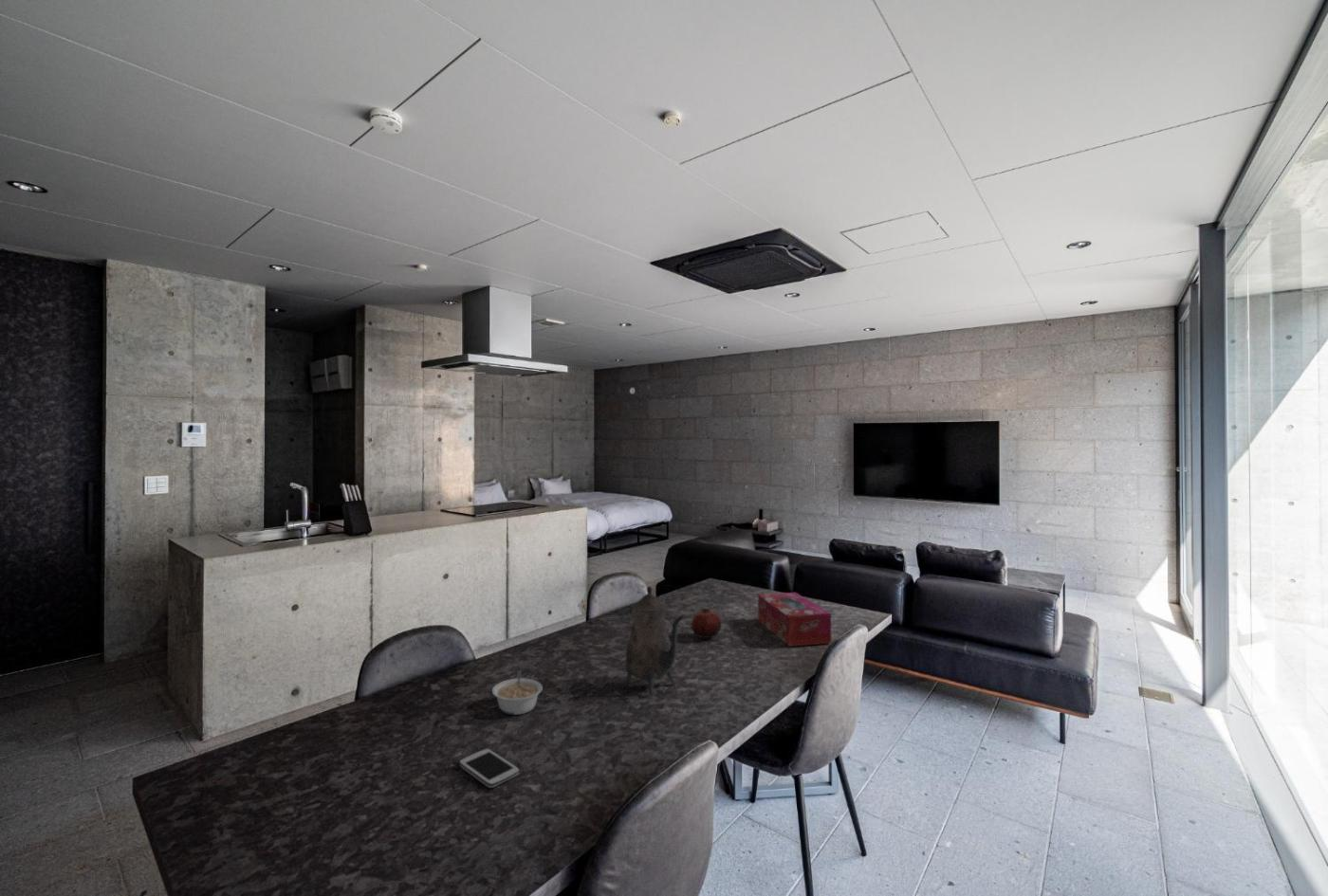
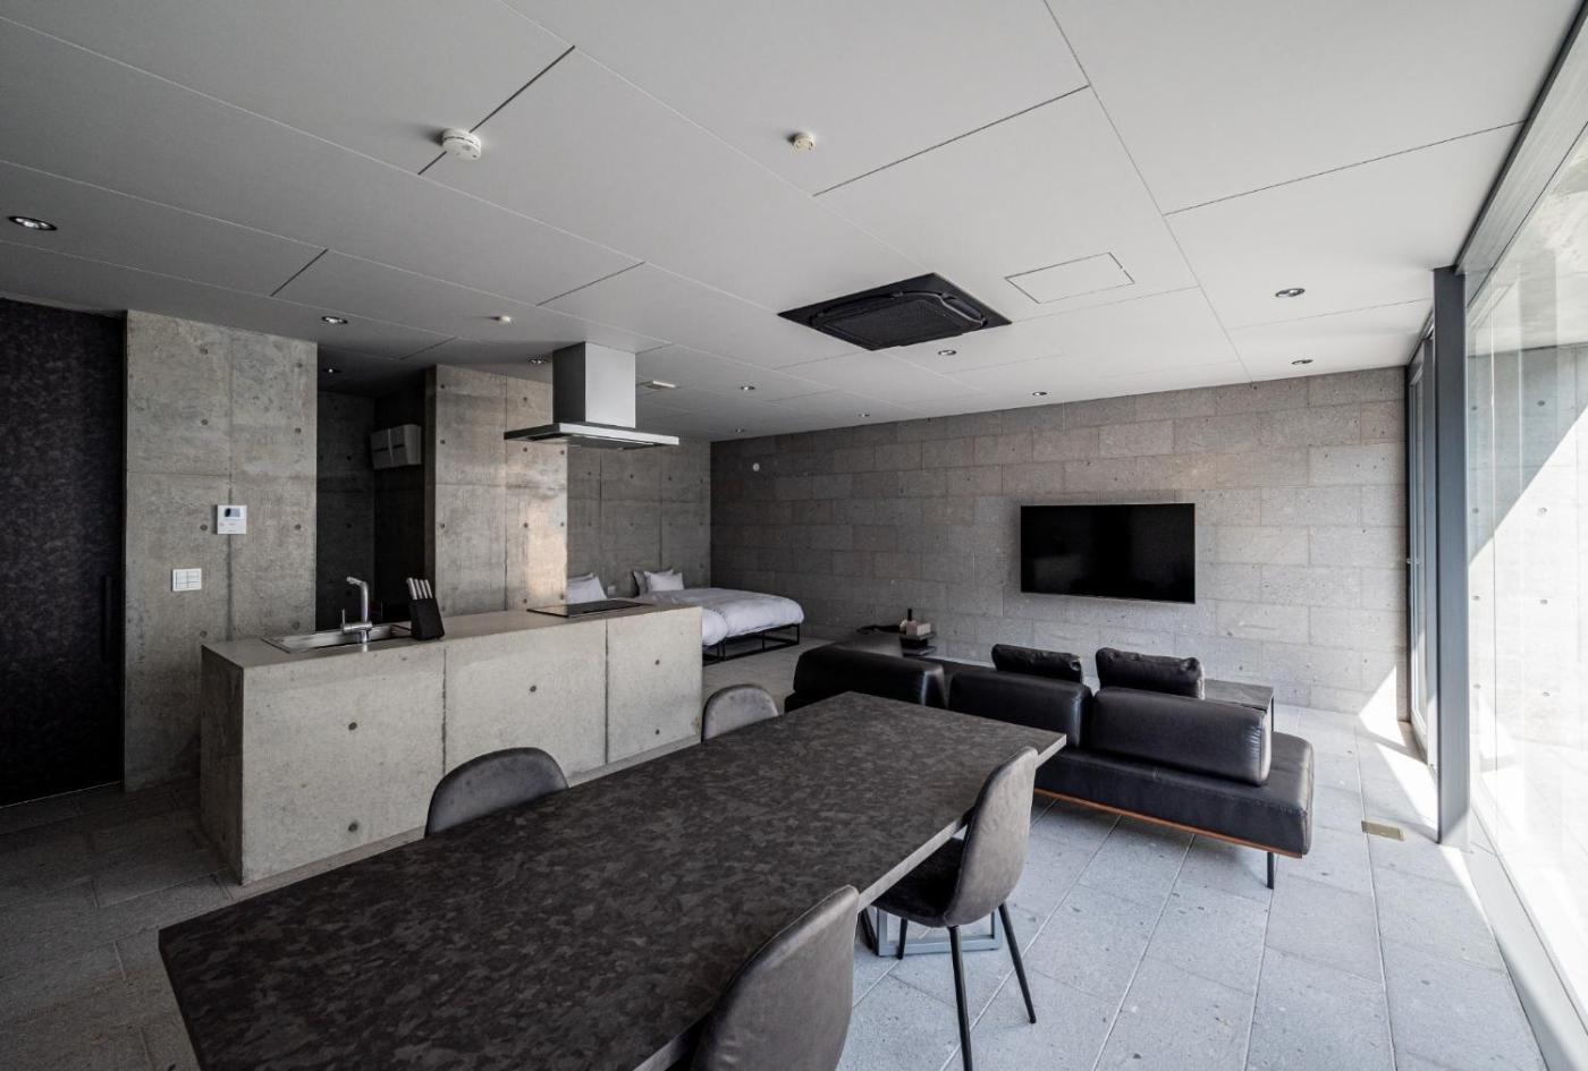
- fruit [691,608,722,639]
- tissue box [757,592,832,648]
- legume [491,669,544,716]
- smartphone [459,748,520,789]
- teapot [621,585,686,698]
